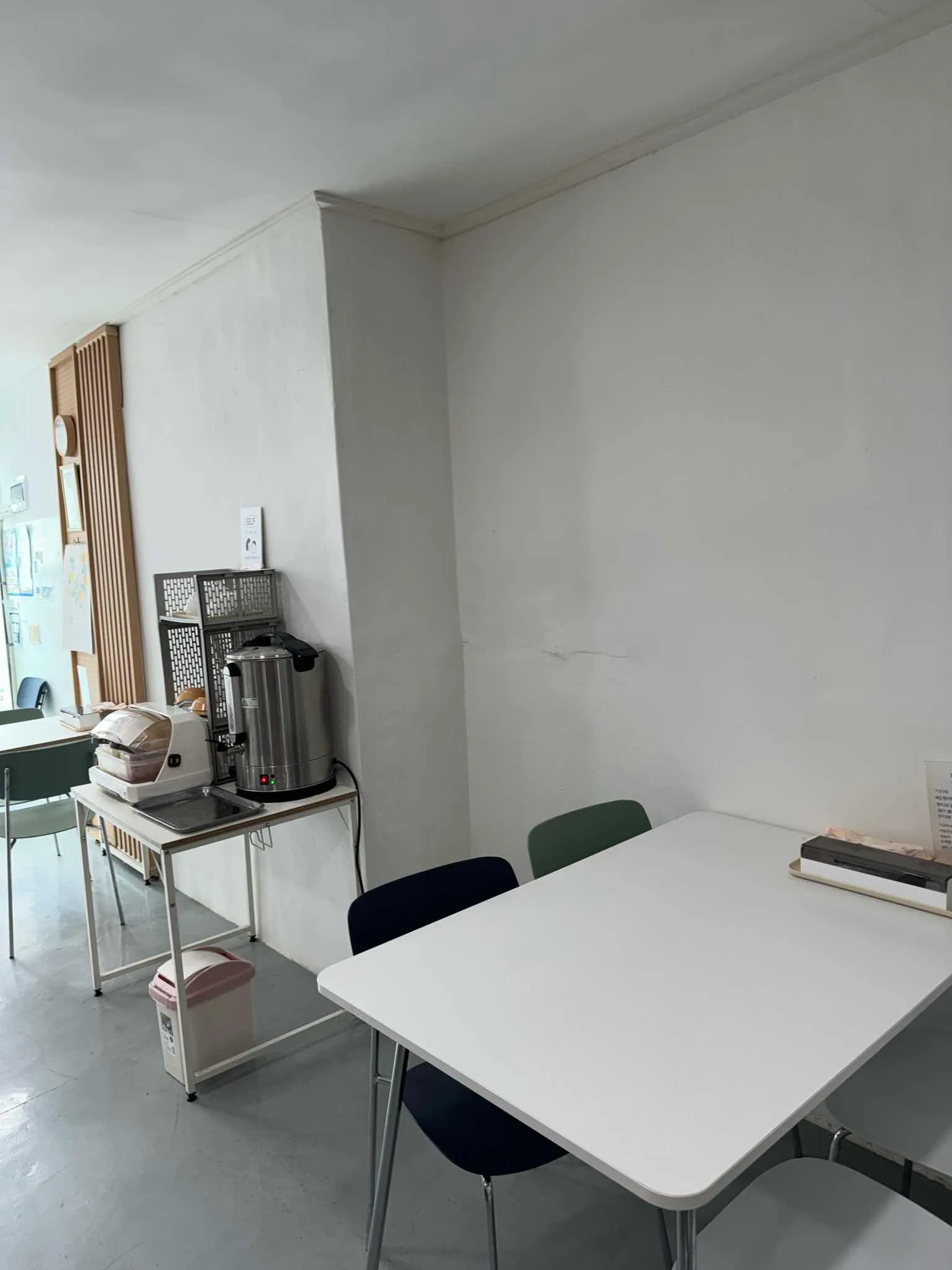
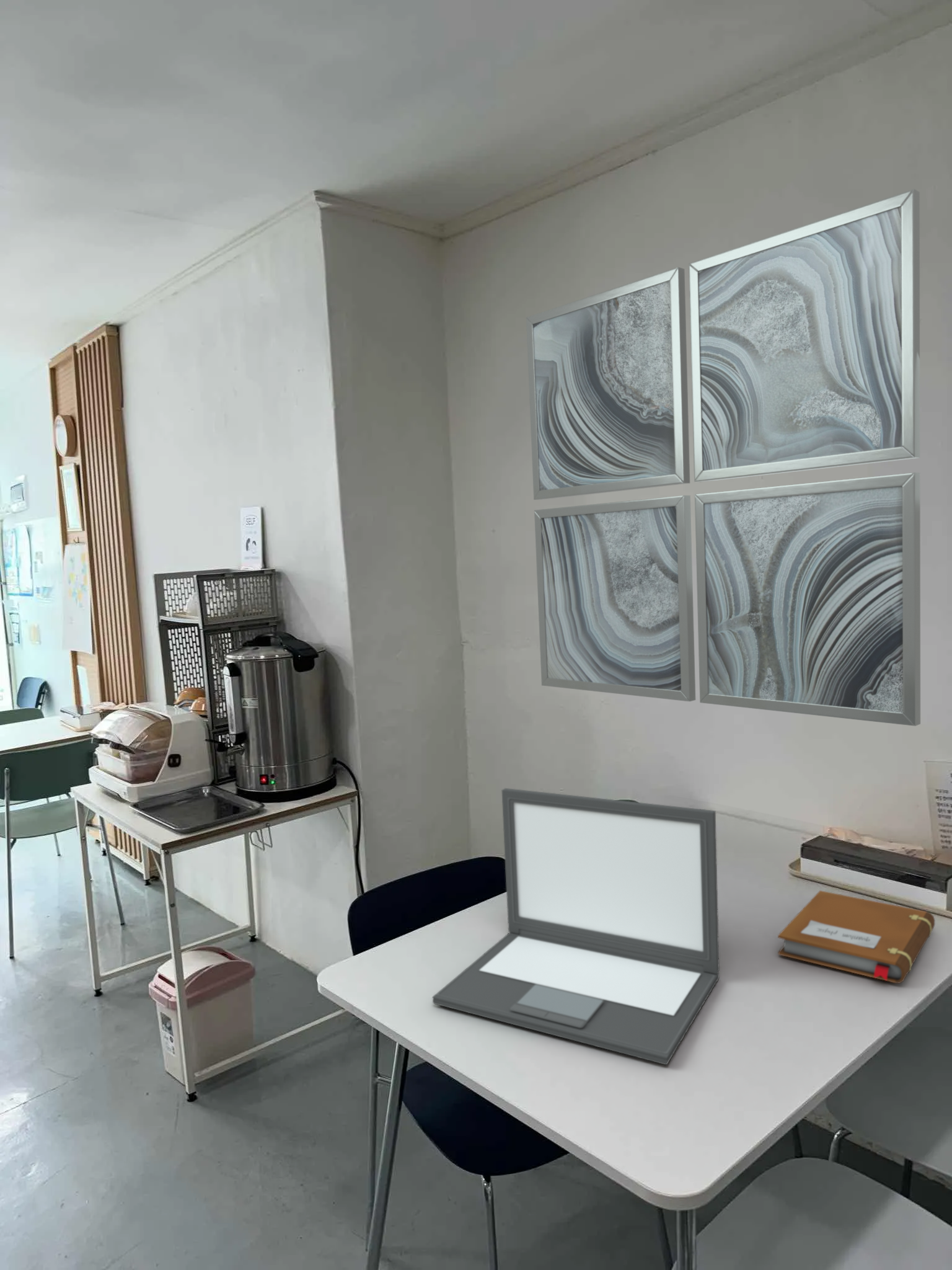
+ wall art [526,189,921,727]
+ laptop [432,788,720,1065]
+ notebook [777,890,935,984]
